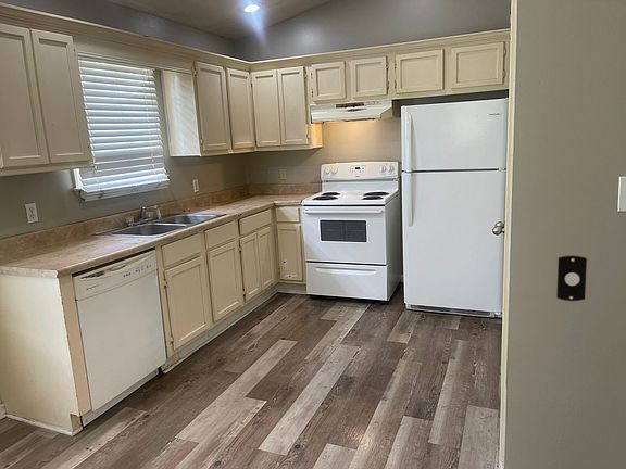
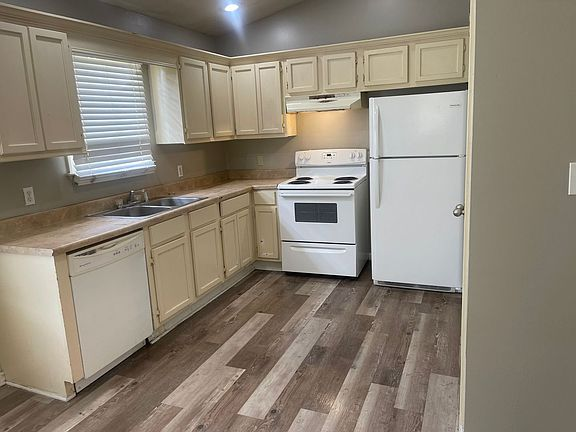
- light switch [555,254,588,302]
